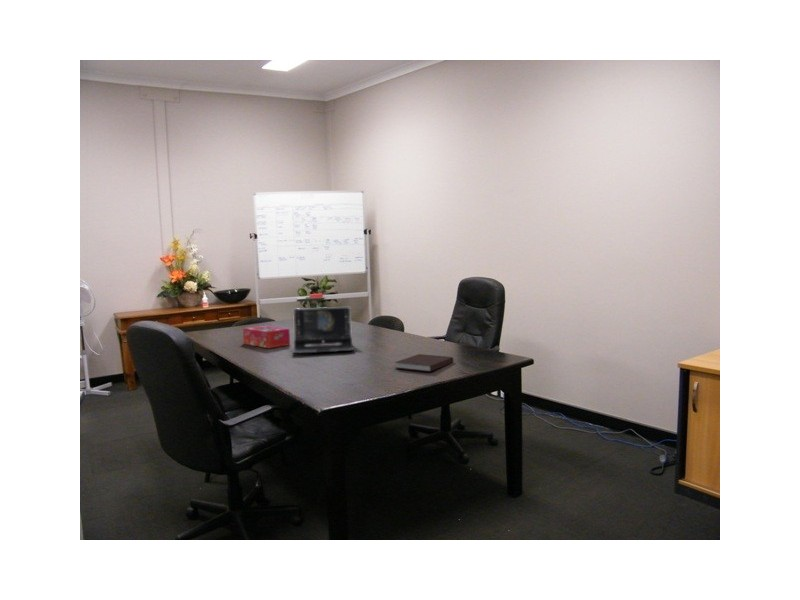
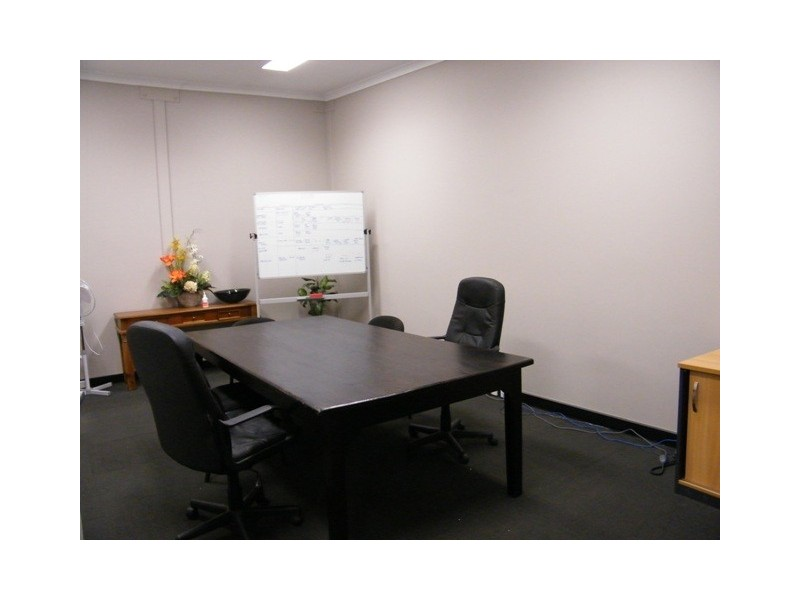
- laptop [291,306,355,355]
- tissue box [242,325,291,349]
- notebook [393,353,454,373]
